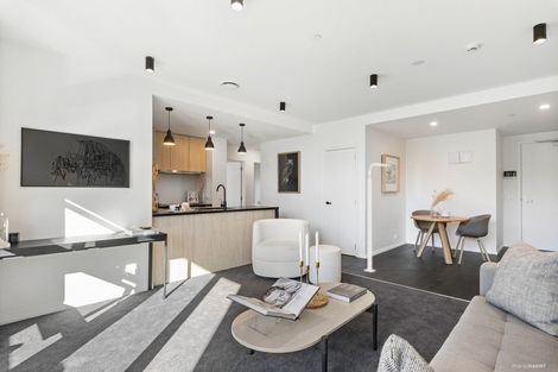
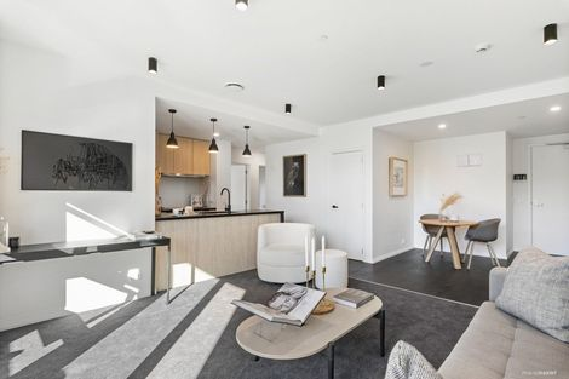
- street lamp [362,162,393,273]
